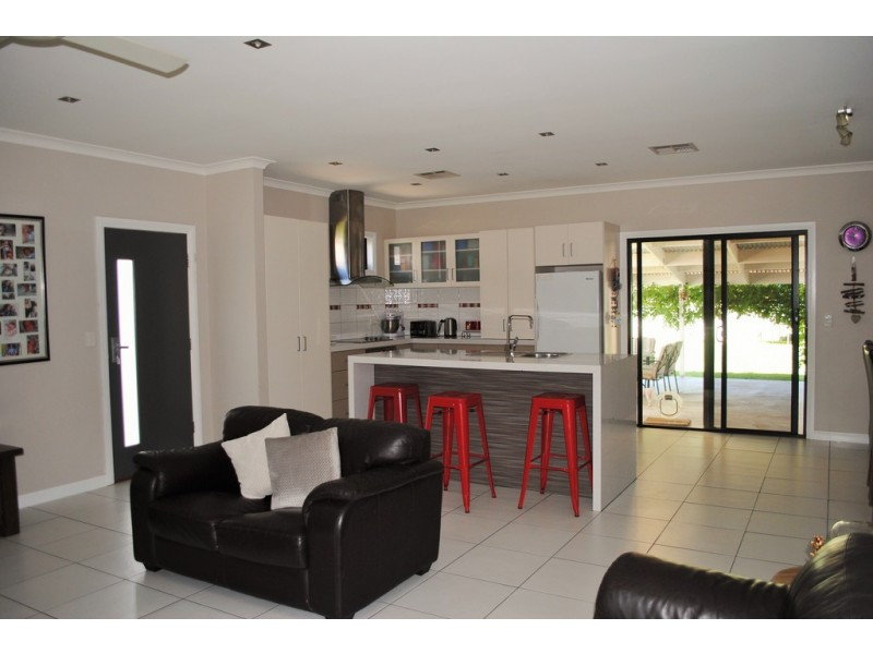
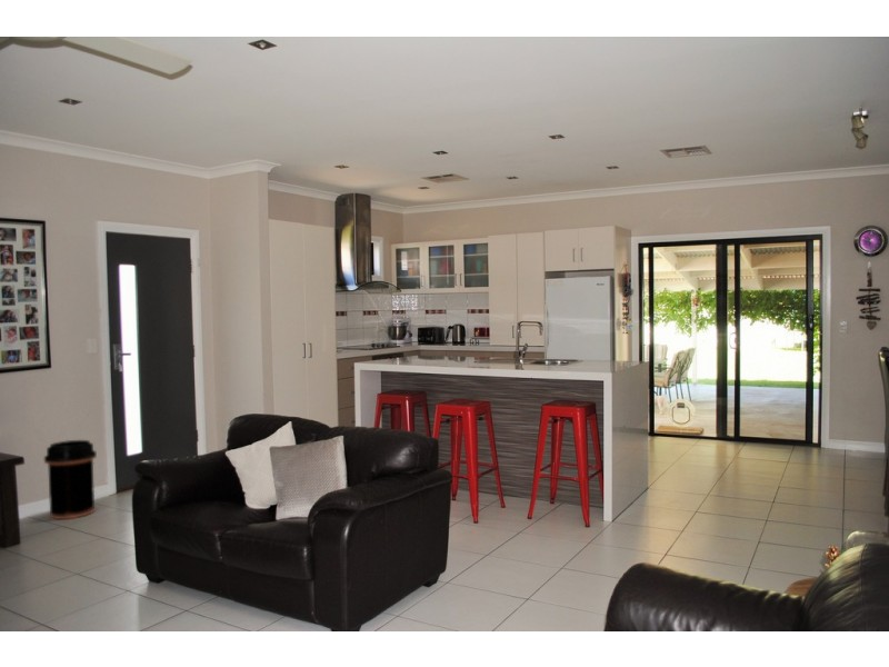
+ trash can [43,439,98,520]
